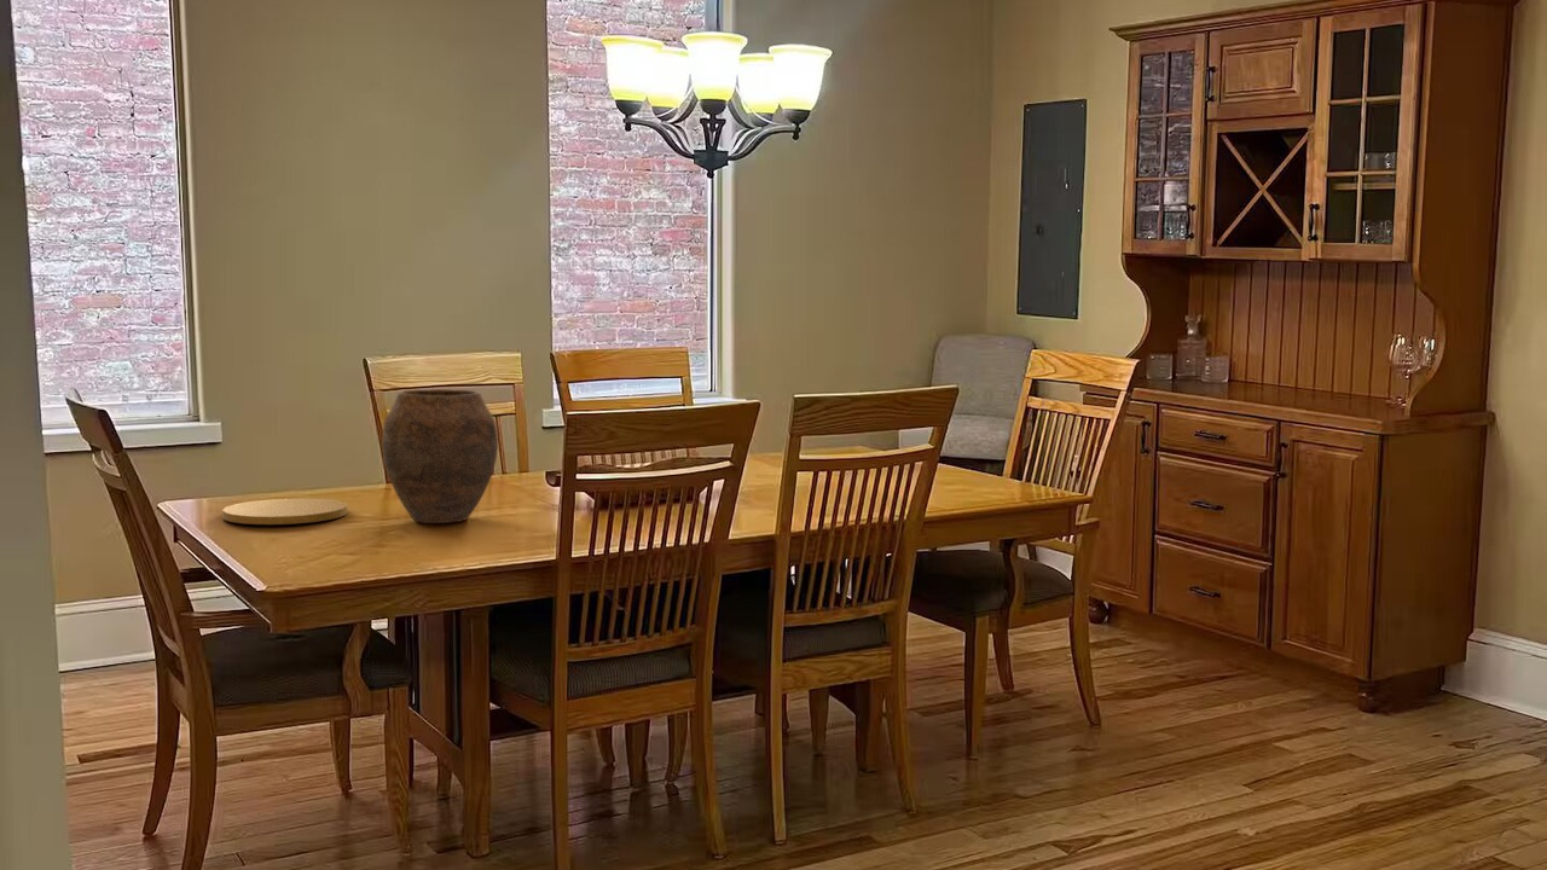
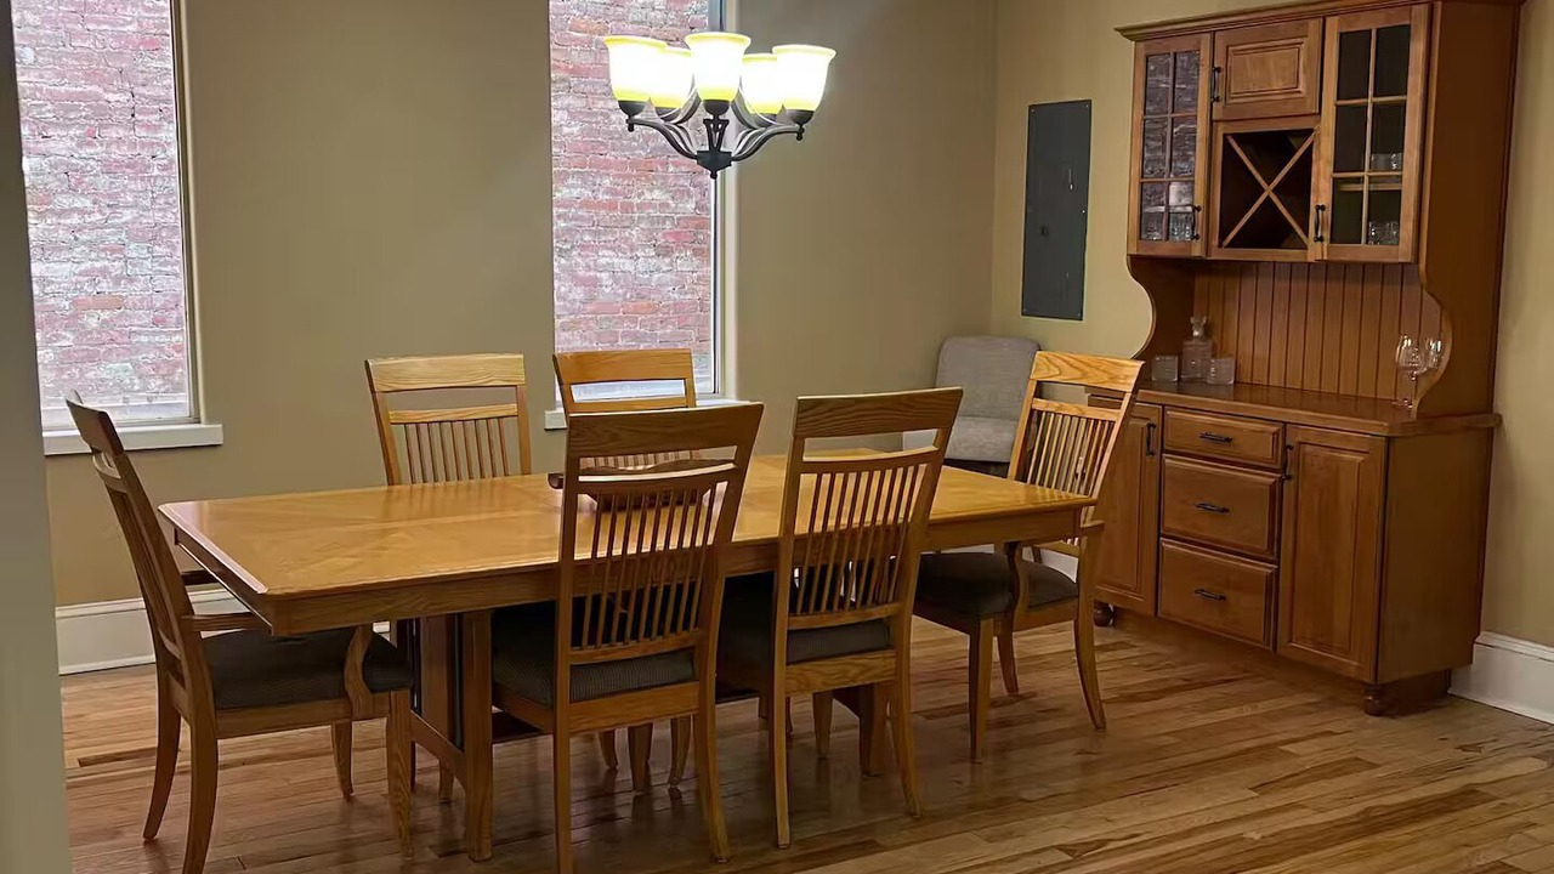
- vase [381,388,499,524]
- plate [221,498,348,526]
